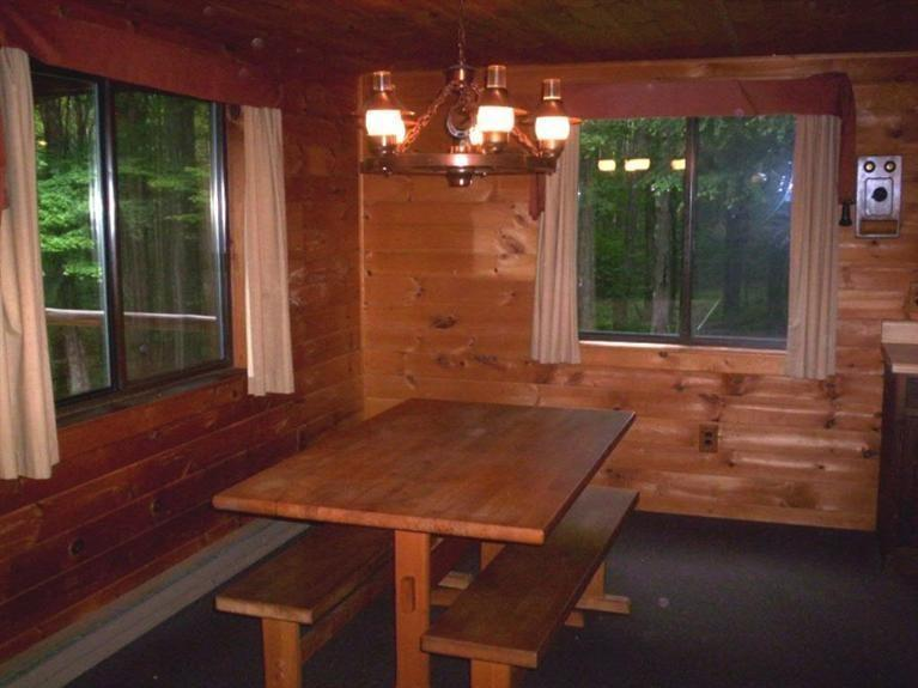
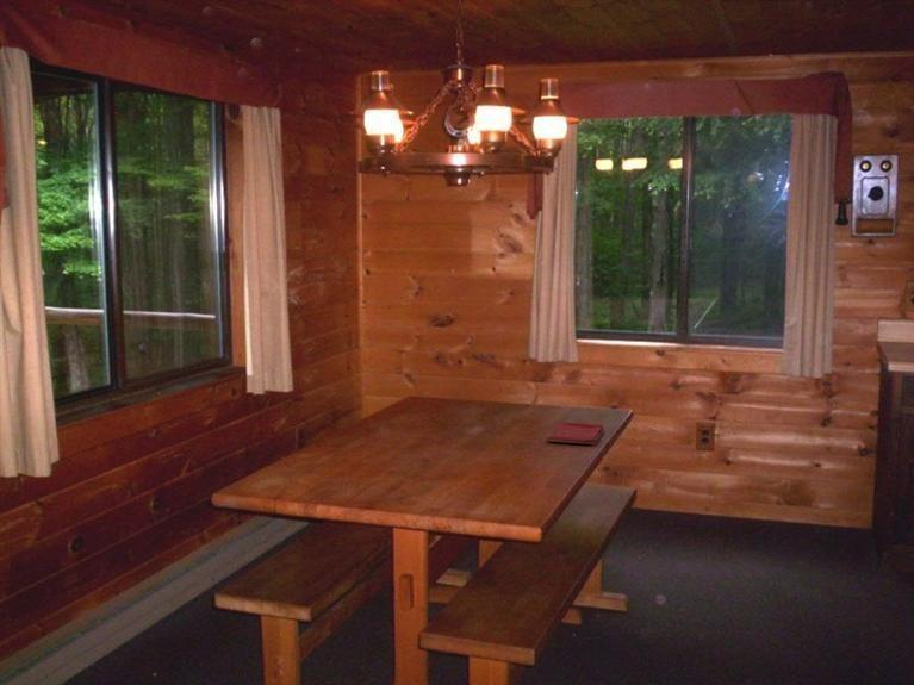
+ dish towel [546,422,605,446]
